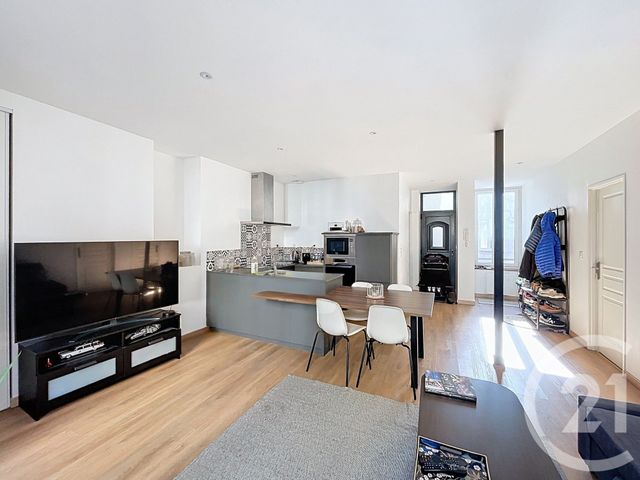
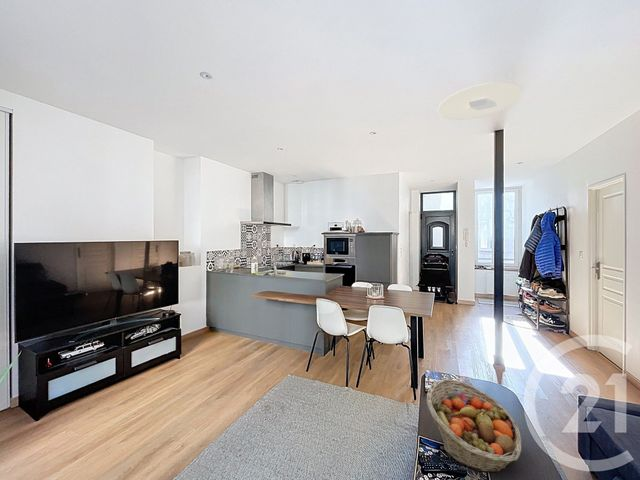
+ fruit basket [426,378,522,473]
+ ceiling light [437,81,524,121]
